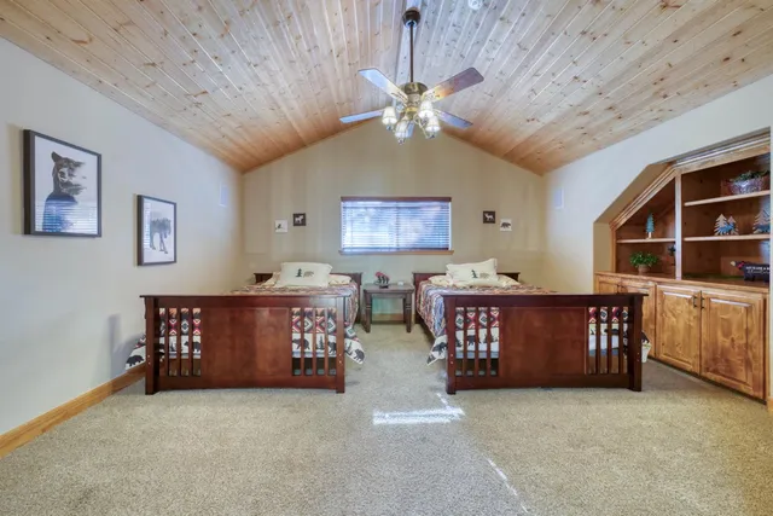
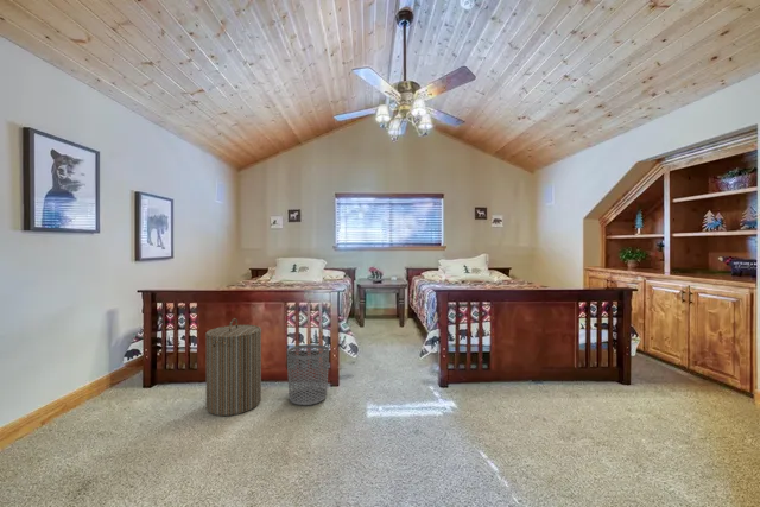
+ waste bin [286,343,330,406]
+ laundry hamper [204,317,262,417]
